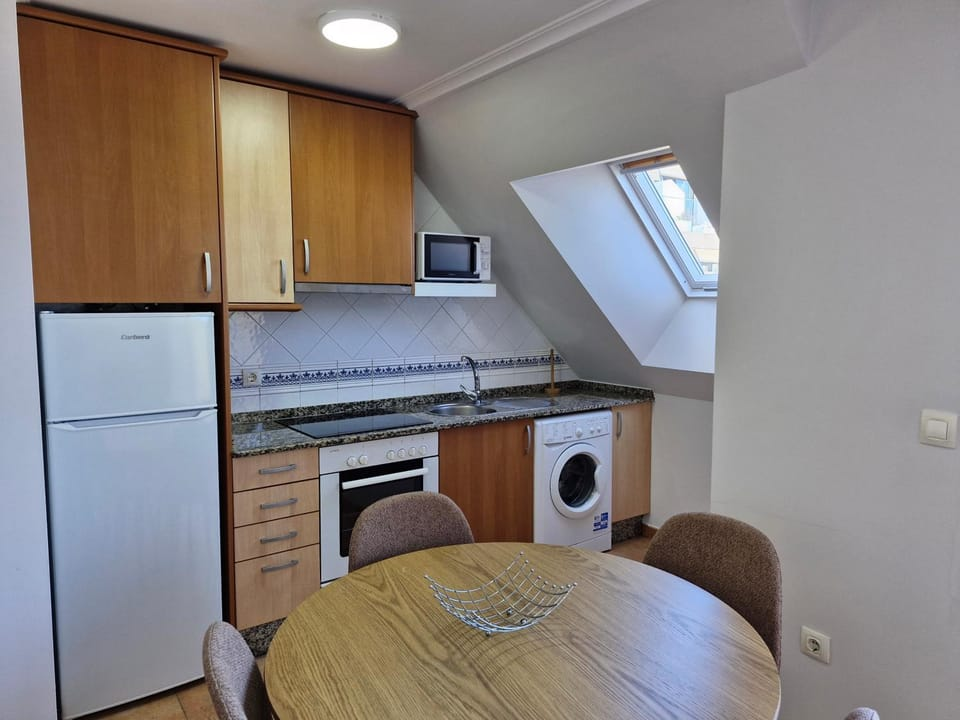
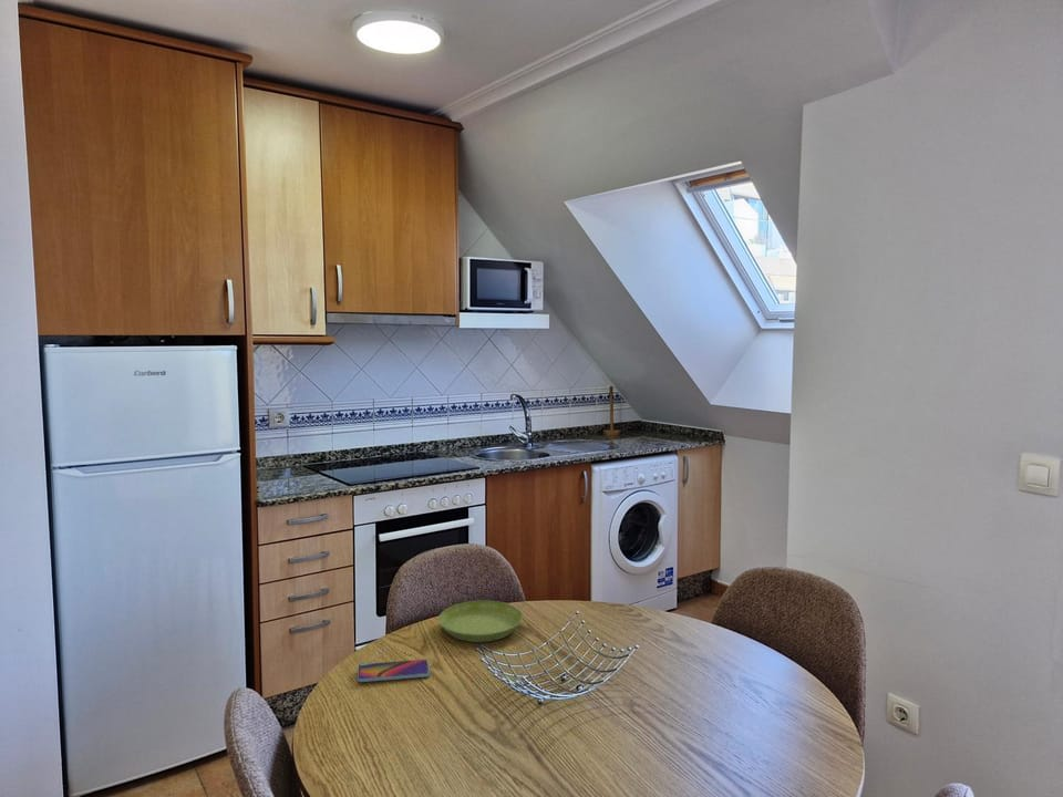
+ smartphone [357,659,431,683]
+ saucer [437,600,524,643]
